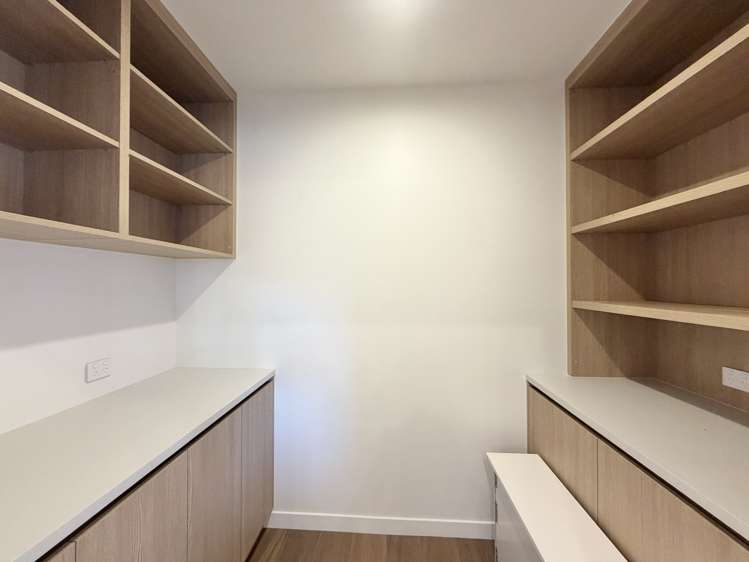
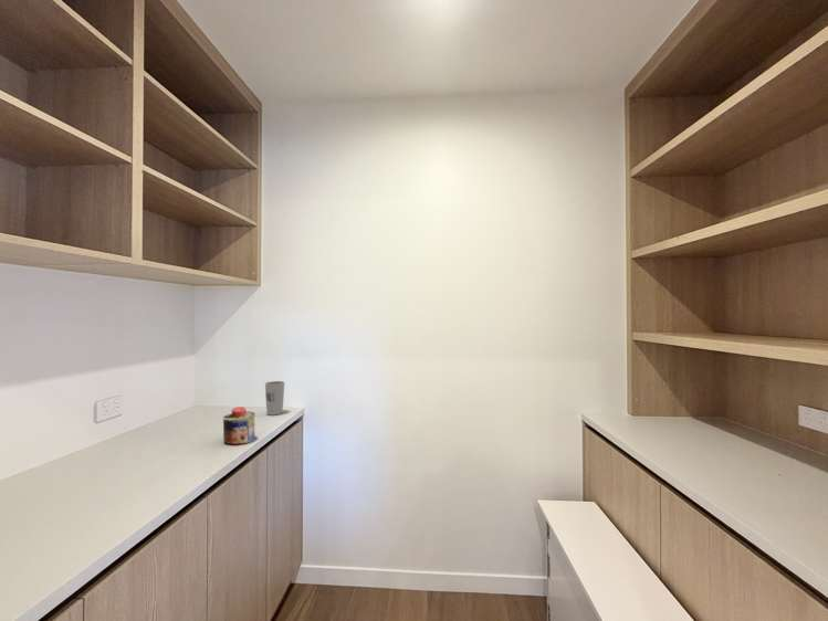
+ canister [222,406,258,445]
+ cup [264,380,285,417]
